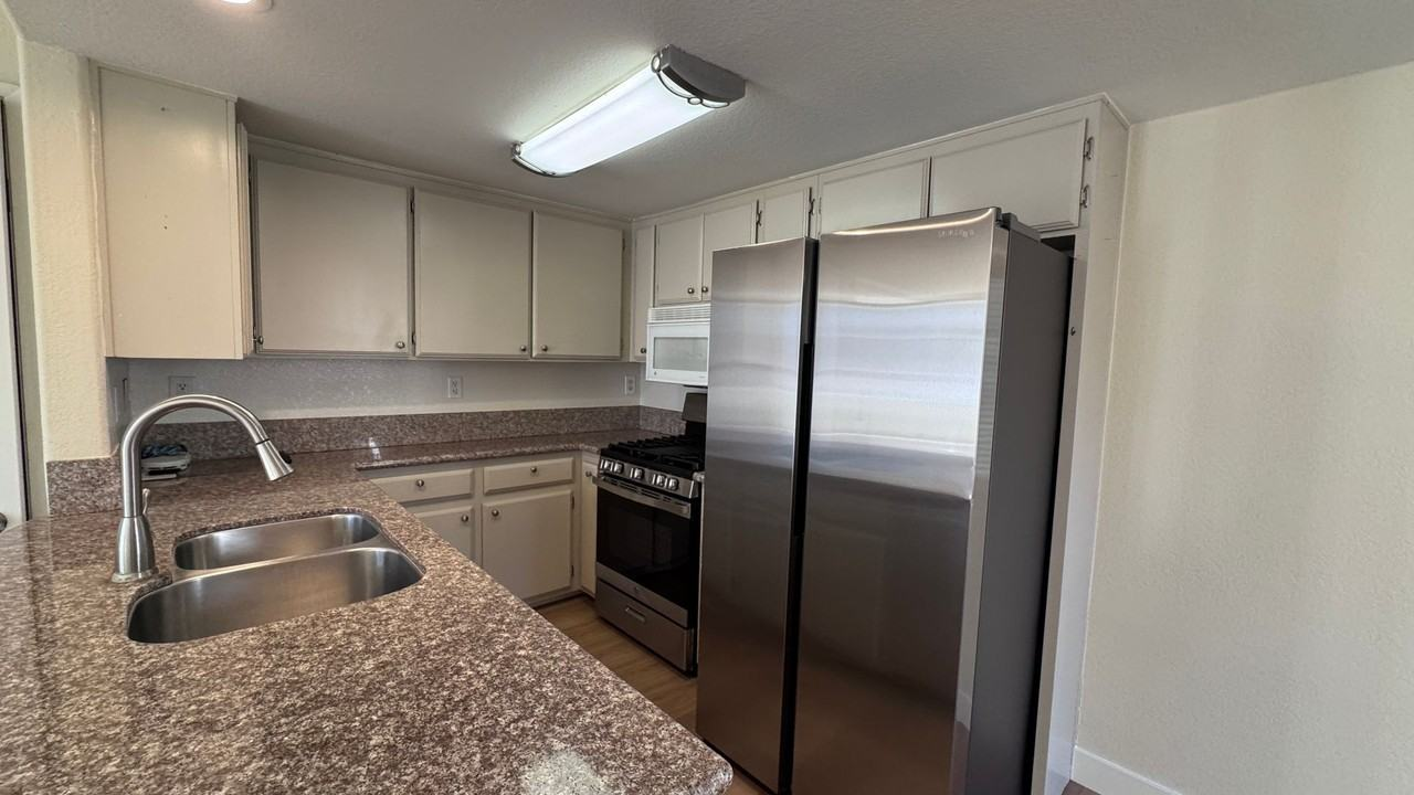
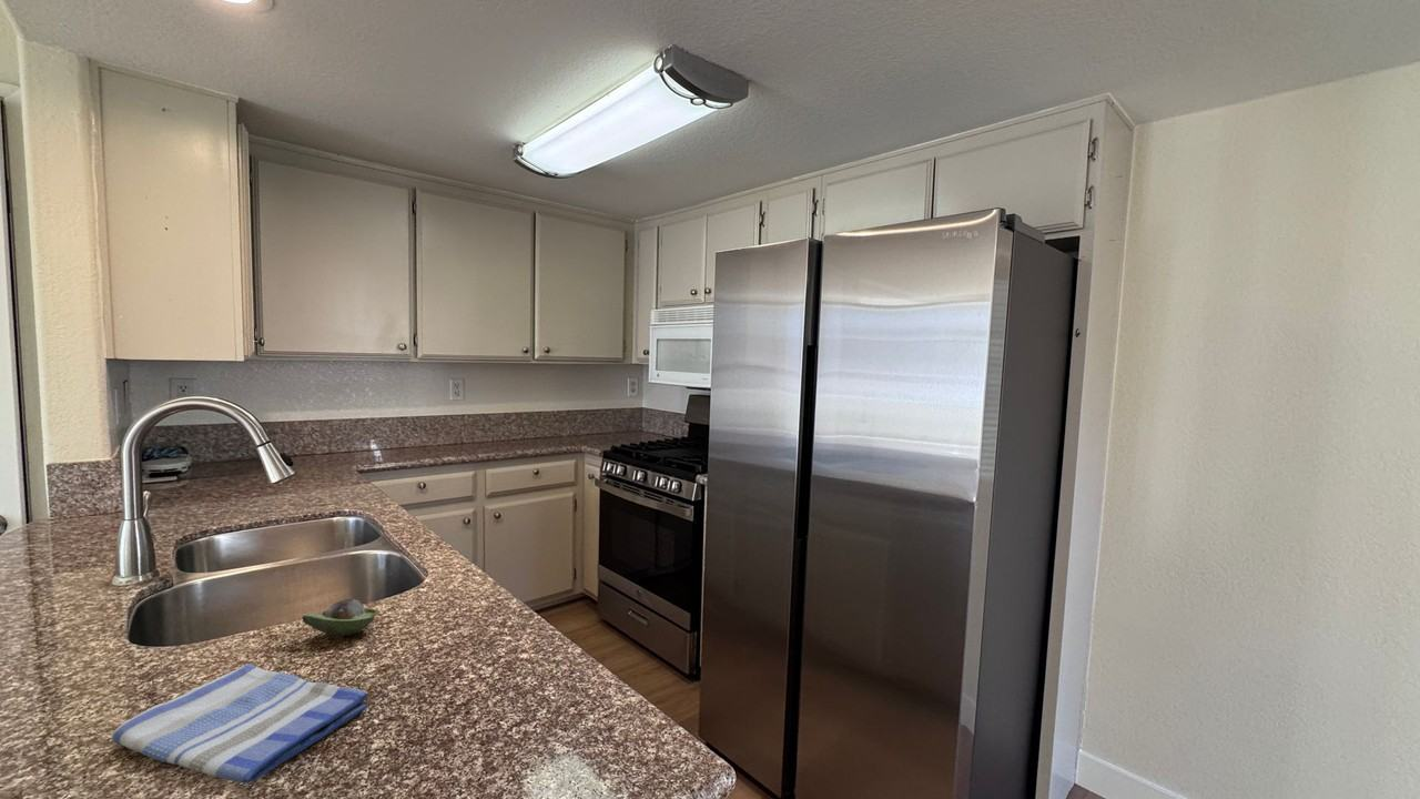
+ fruit [302,598,377,637]
+ dish towel [110,663,368,785]
